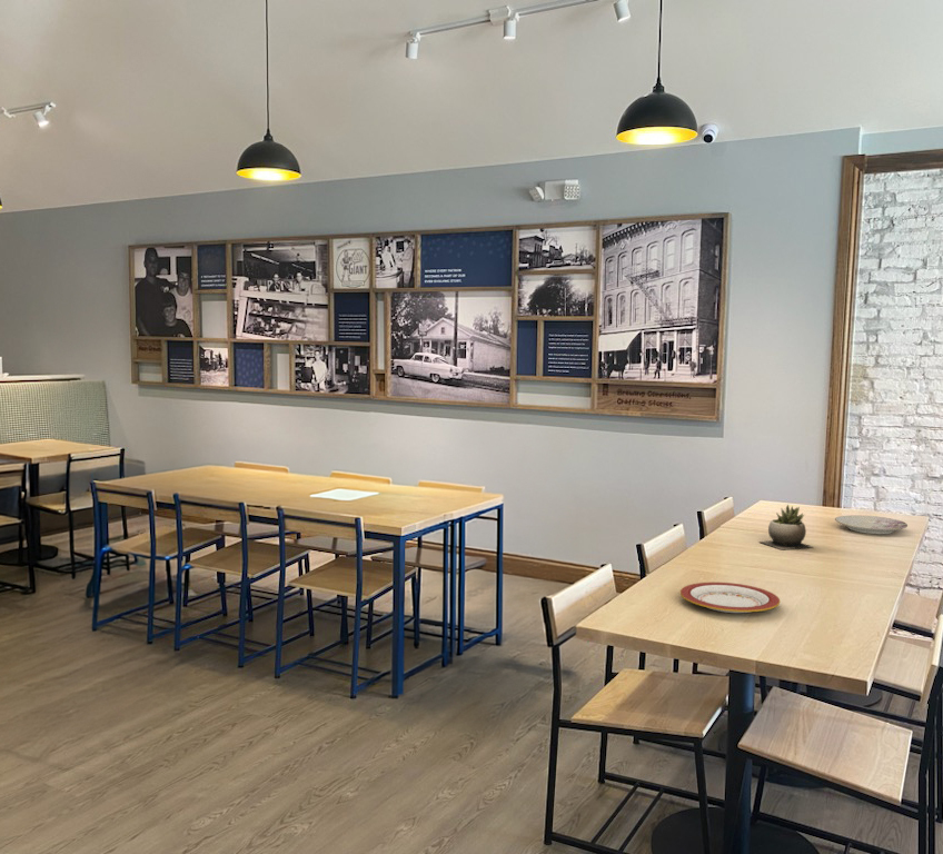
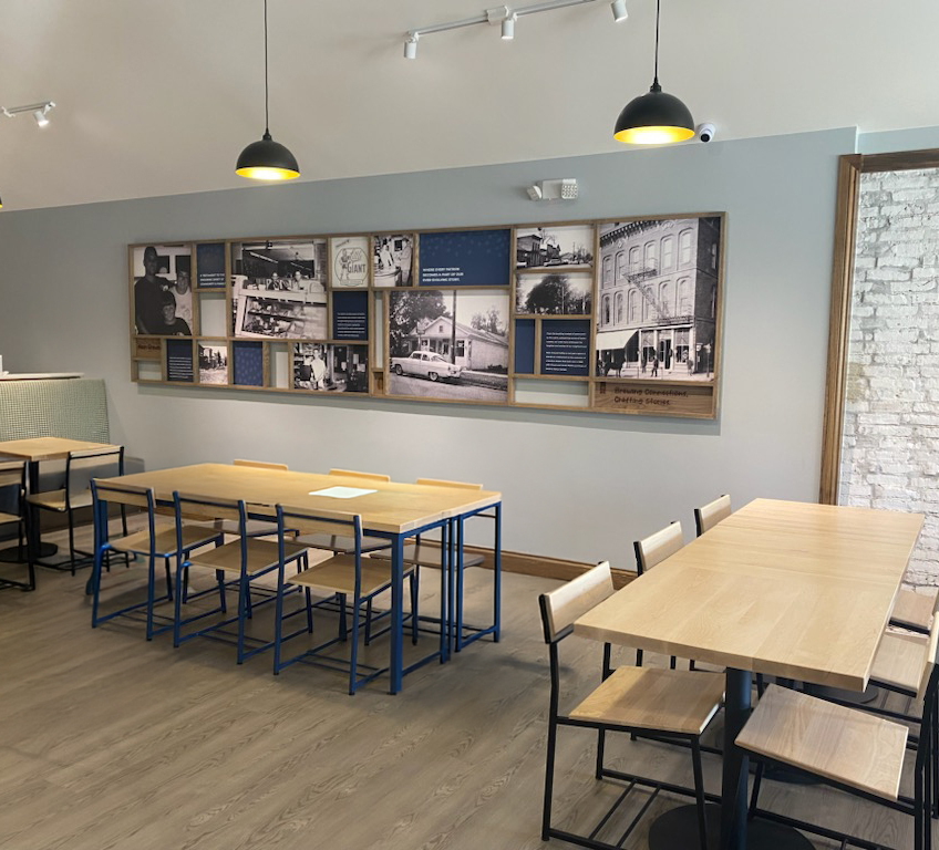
- succulent plant [758,504,813,550]
- plate [834,514,909,535]
- plate [679,582,781,614]
